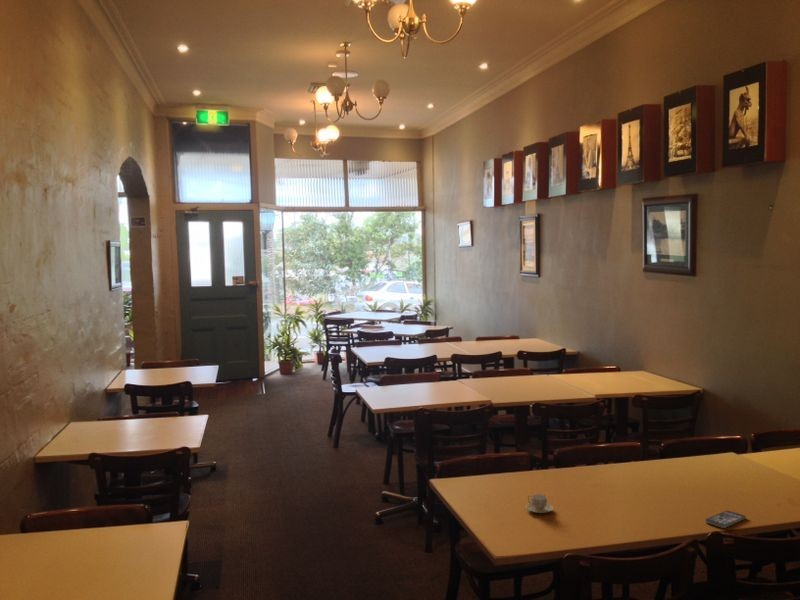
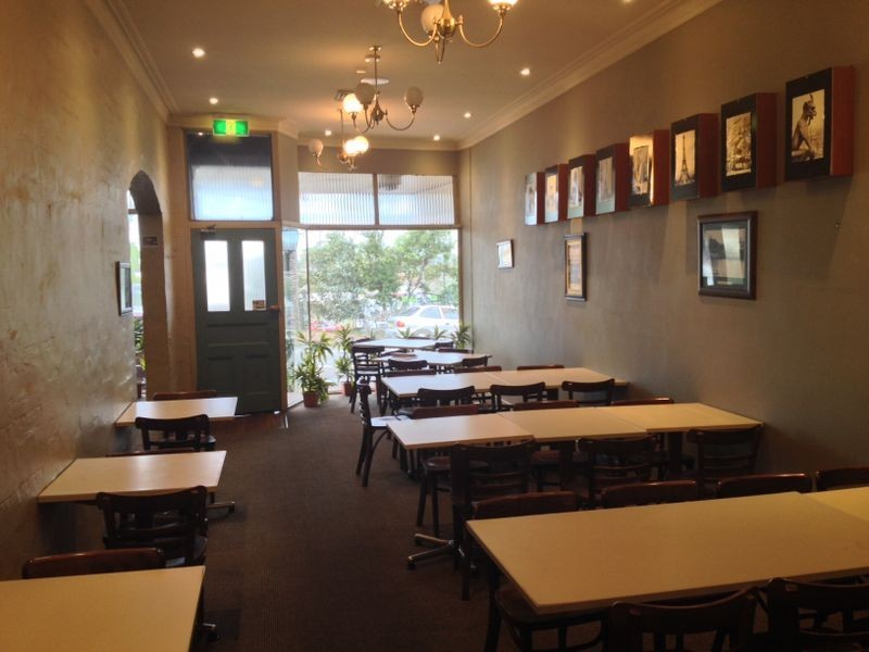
- smartphone [704,510,747,529]
- teacup [525,493,554,514]
